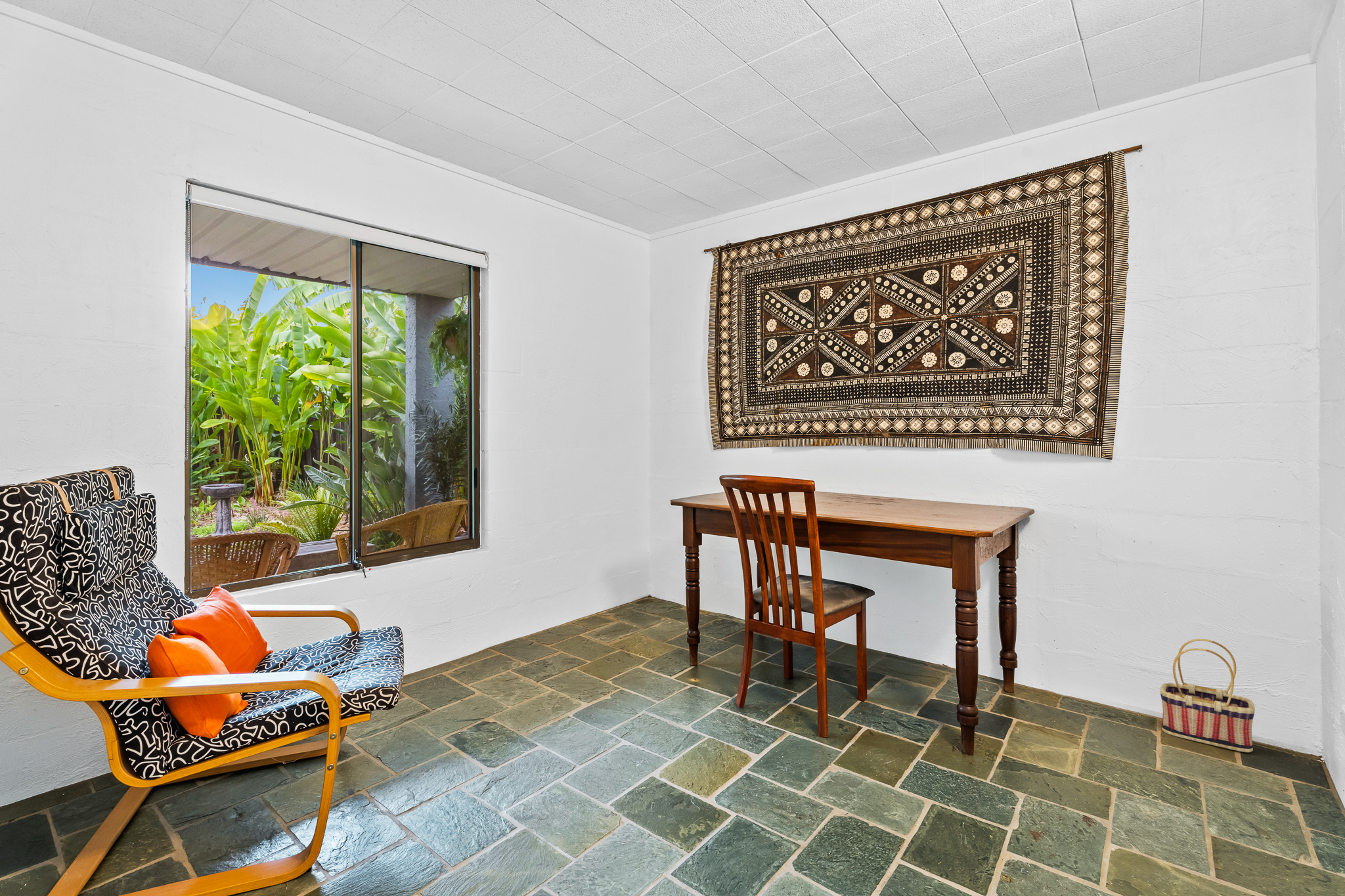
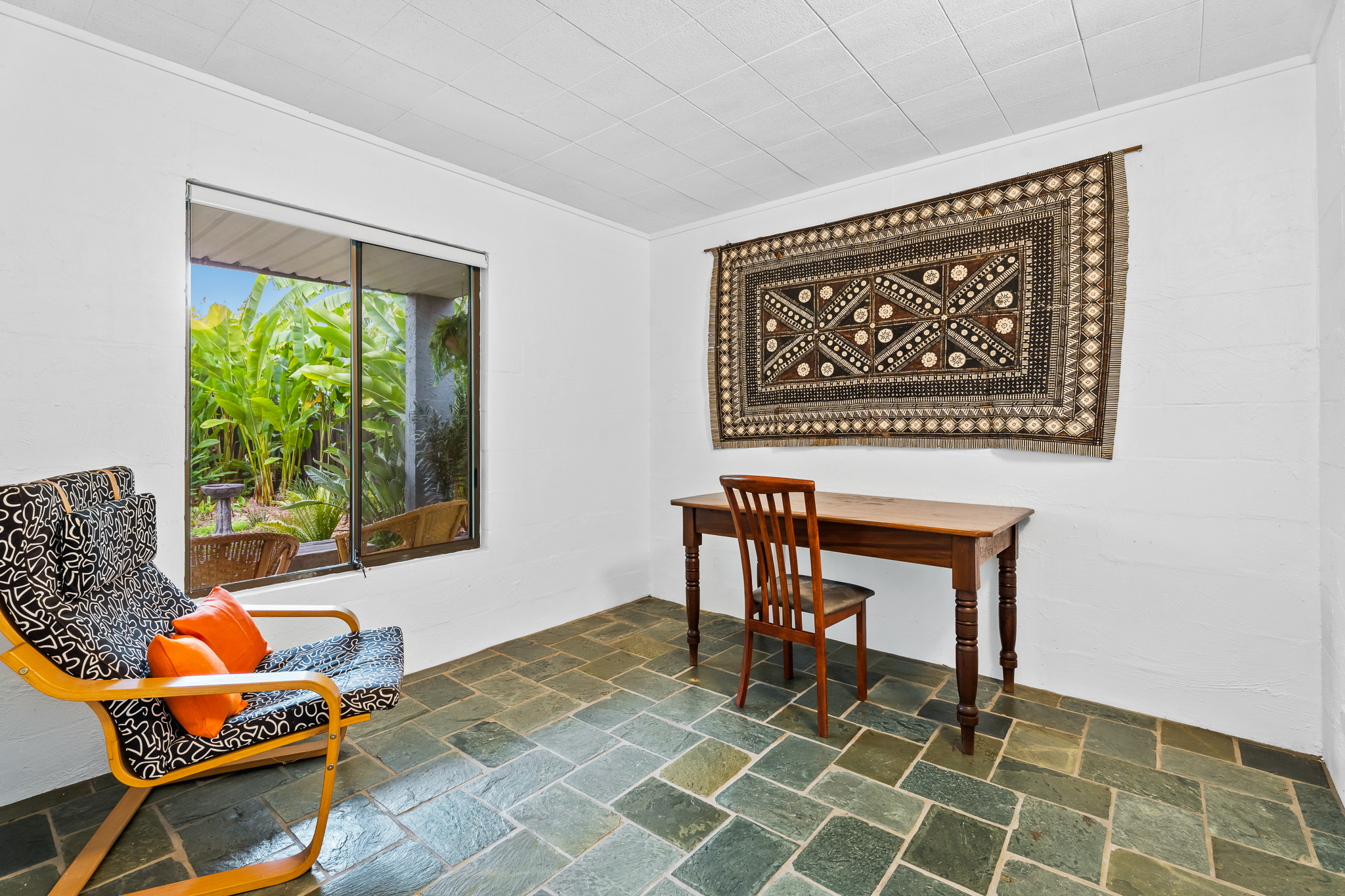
- basket [1159,638,1256,753]
